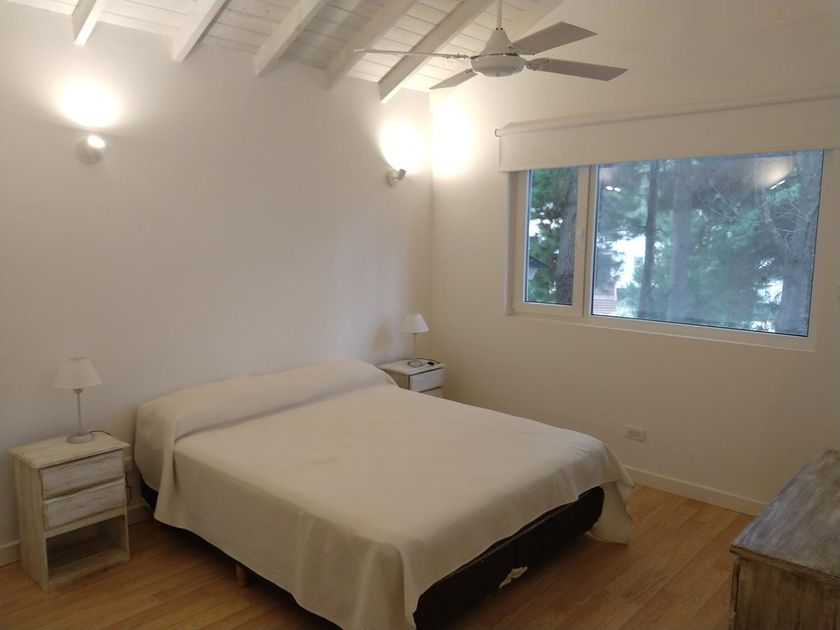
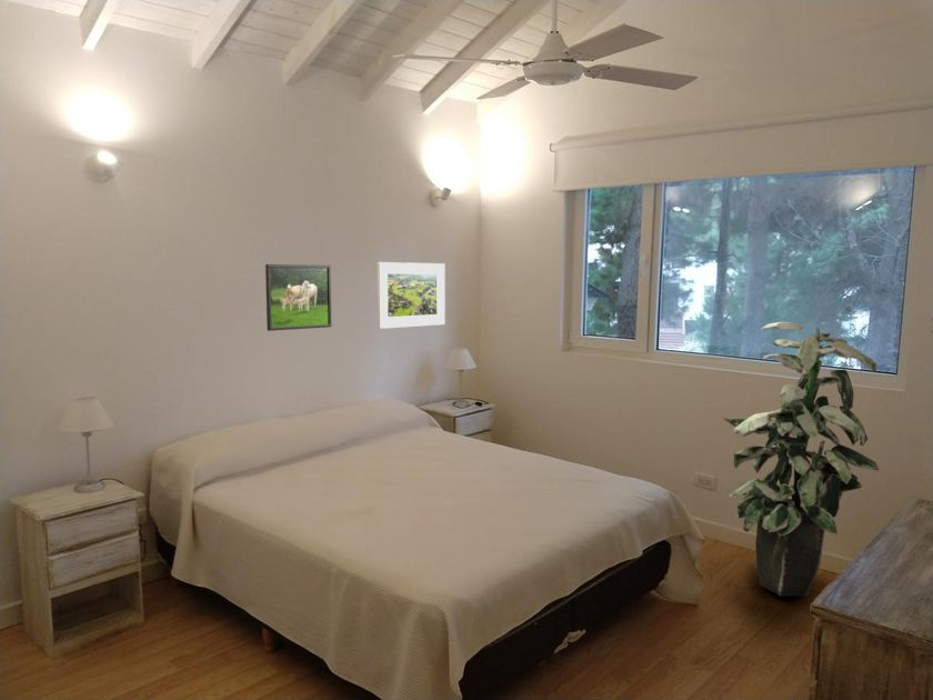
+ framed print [264,263,332,332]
+ indoor plant [722,321,880,598]
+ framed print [375,261,447,330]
